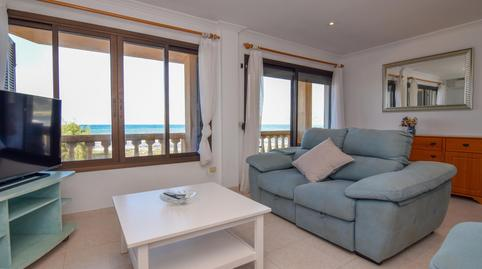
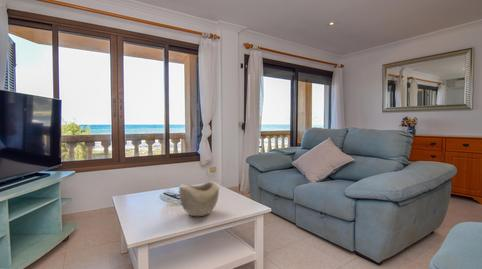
+ decorative bowl [178,181,220,217]
